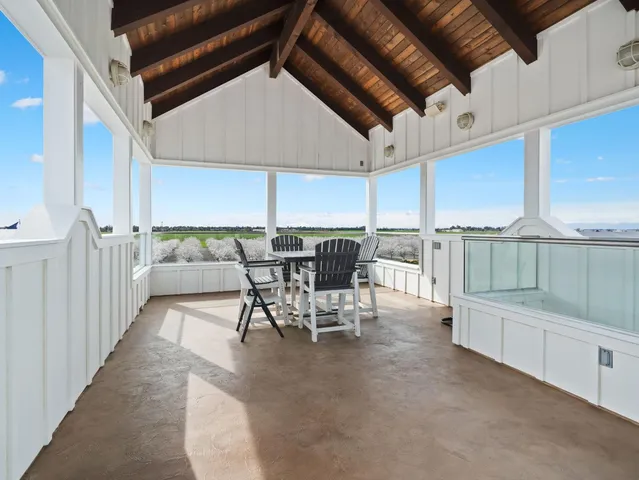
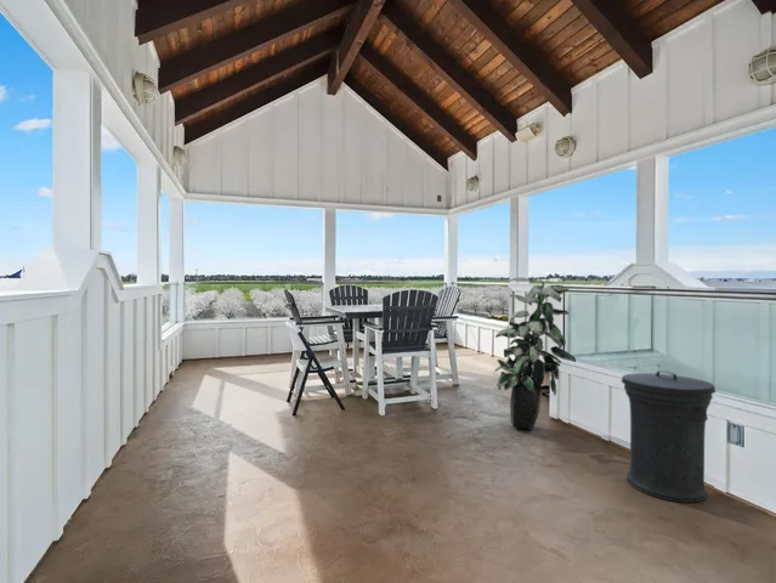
+ indoor plant [493,276,577,431]
+ trash can [621,369,716,504]
